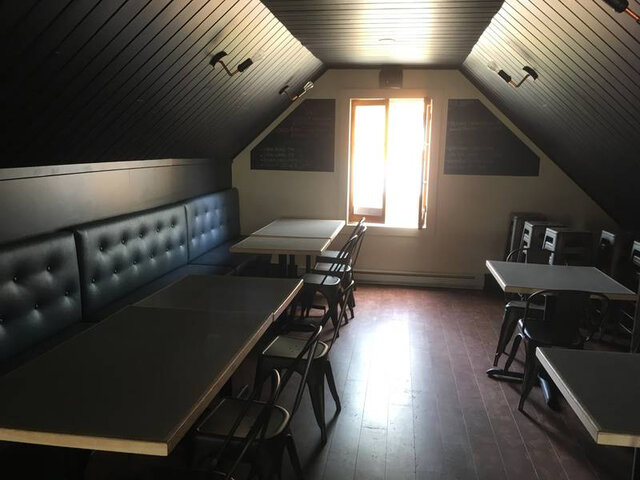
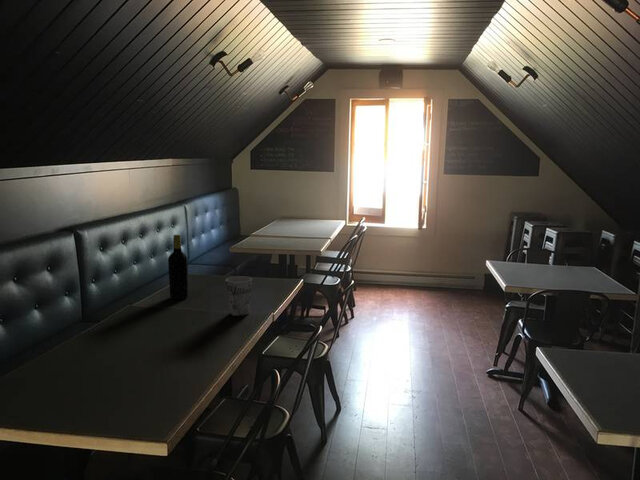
+ cup [225,275,253,317]
+ bottle [167,234,189,300]
